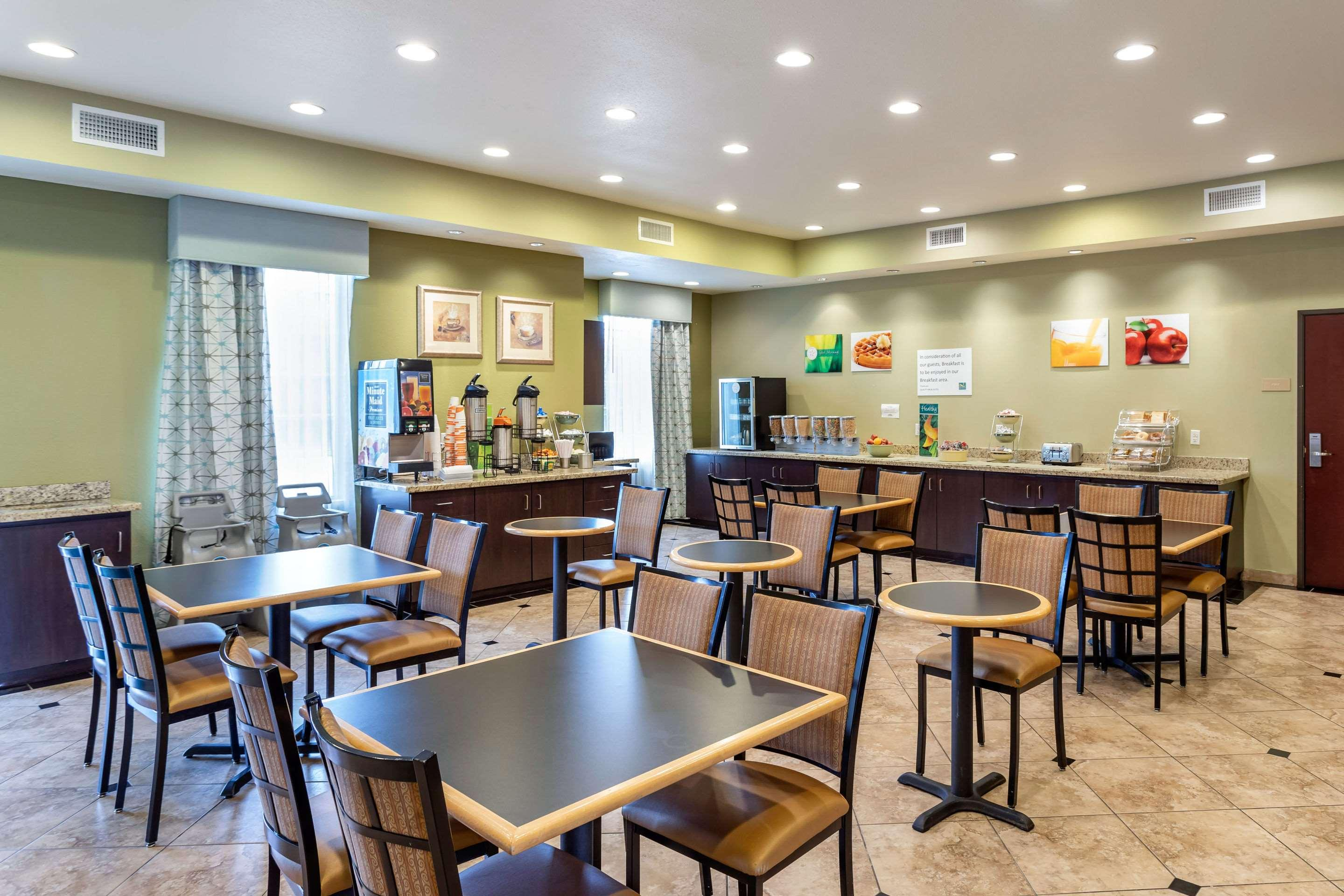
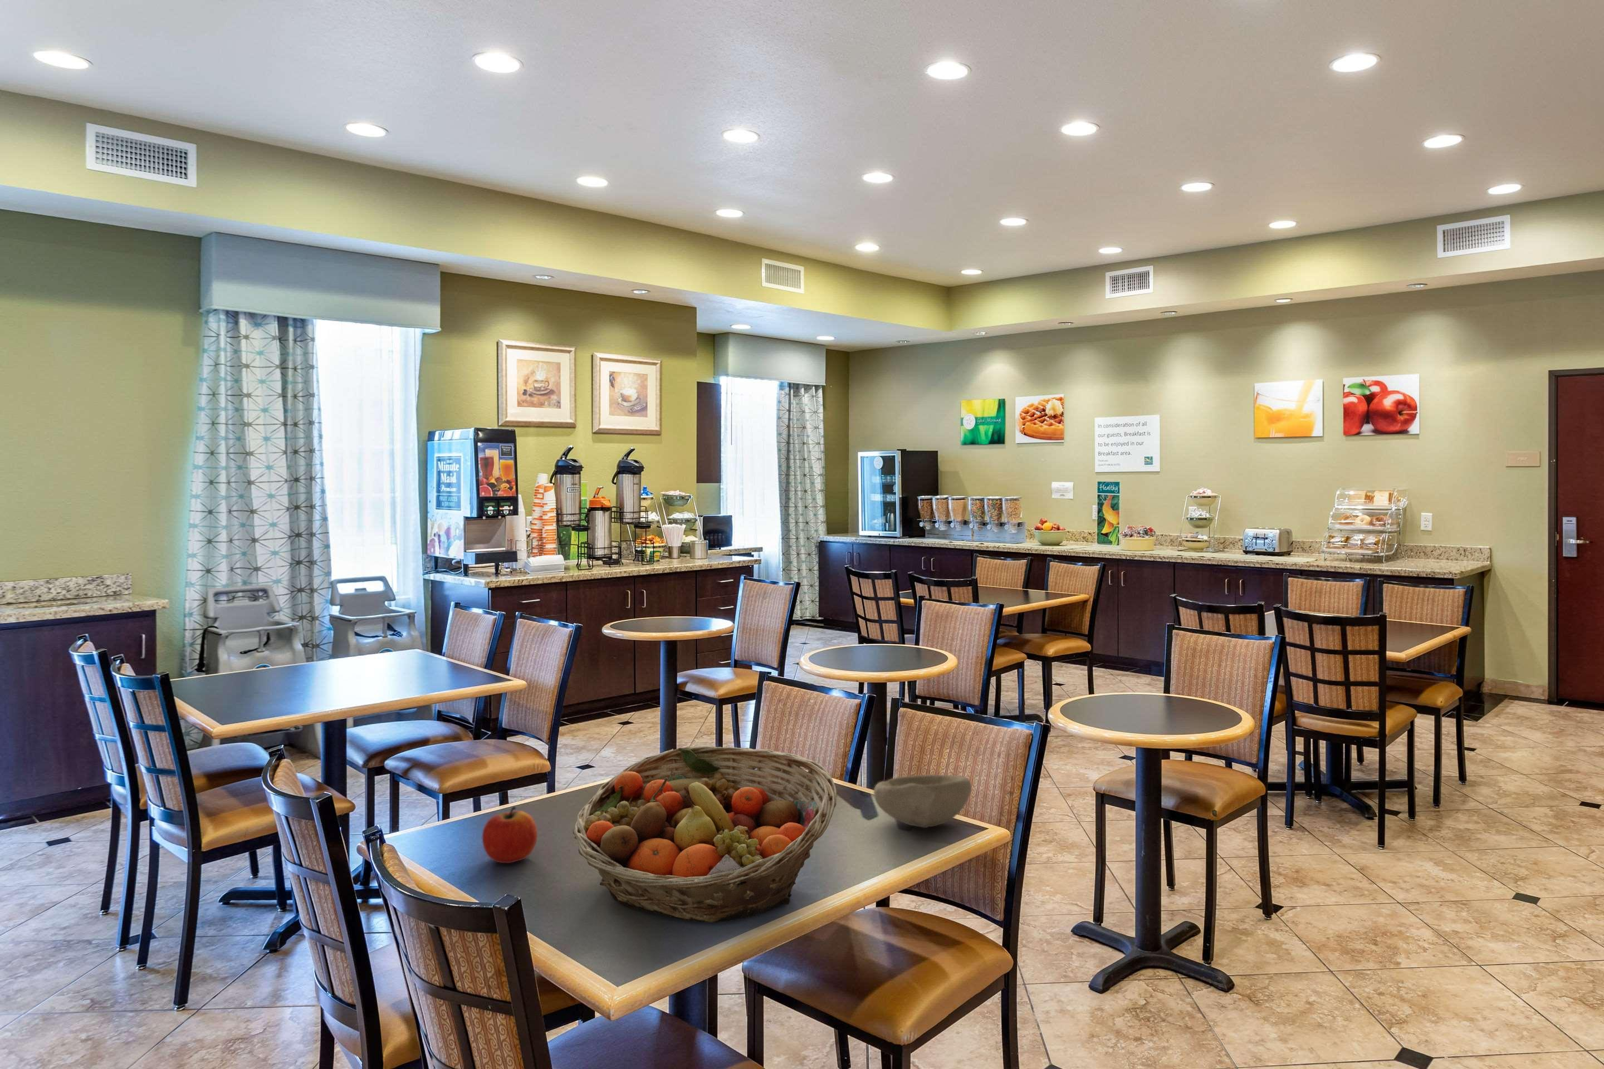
+ fruit basket [572,746,838,923]
+ bowl [874,774,971,828]
+ apple [482,807,538,864]
